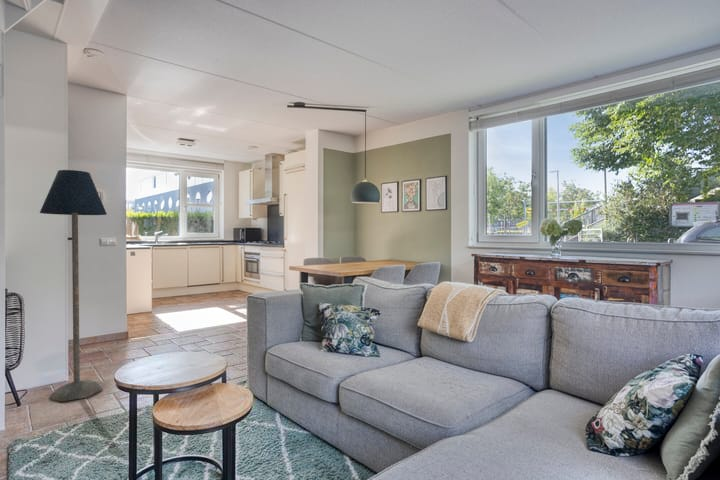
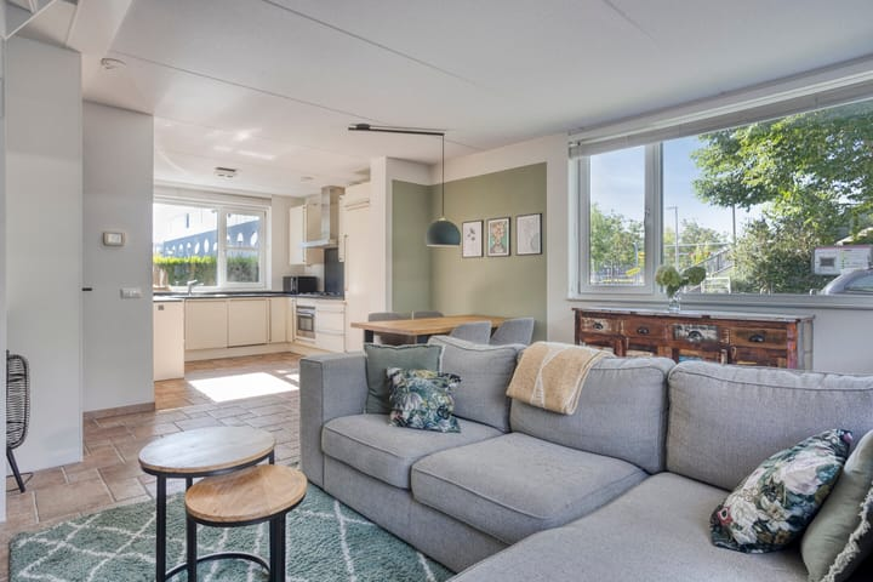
- floor lamp [39,169,108,403]
